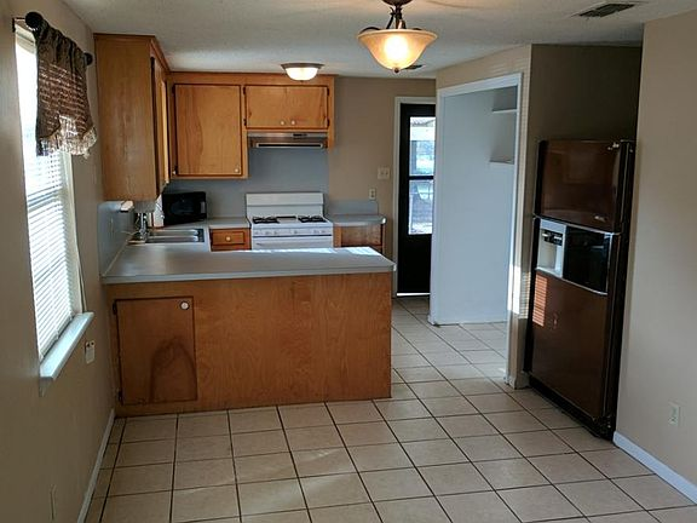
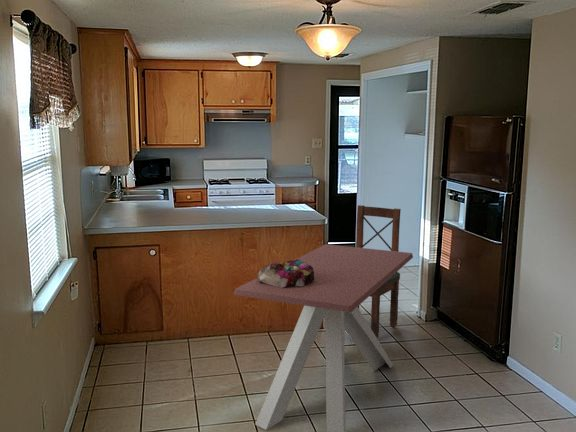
+ dining table [233,243,414,432]
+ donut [256,258,314,288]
+ dining chair [355,204,402,339]
